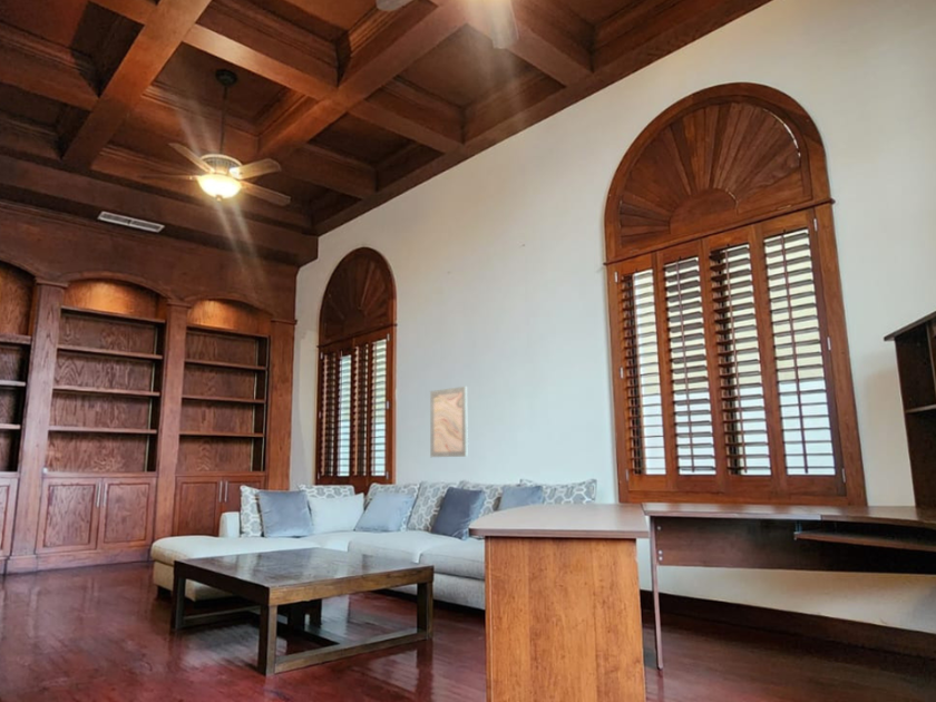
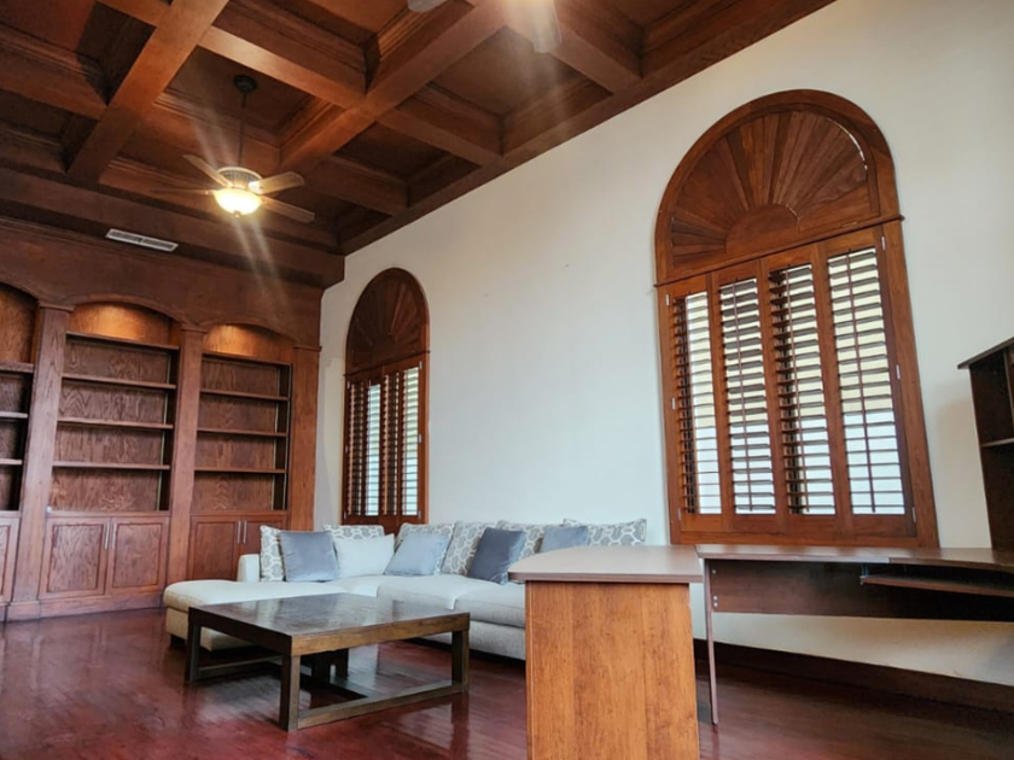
- wall art [429,386,469,458]
